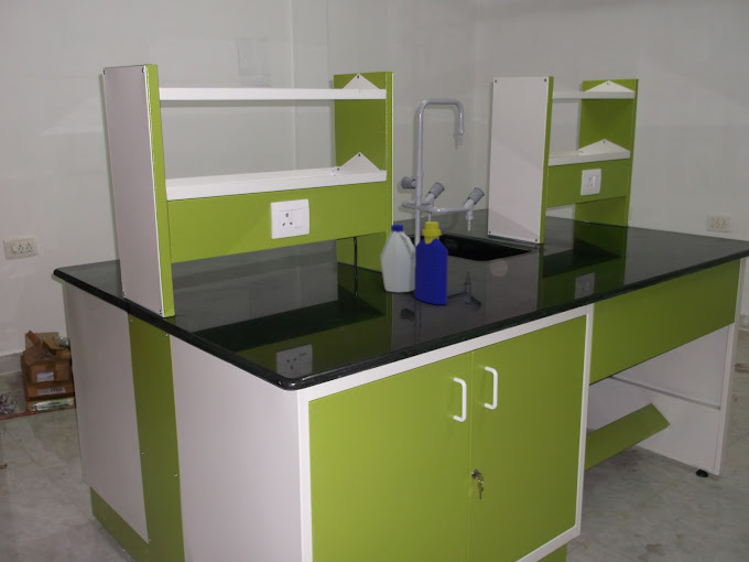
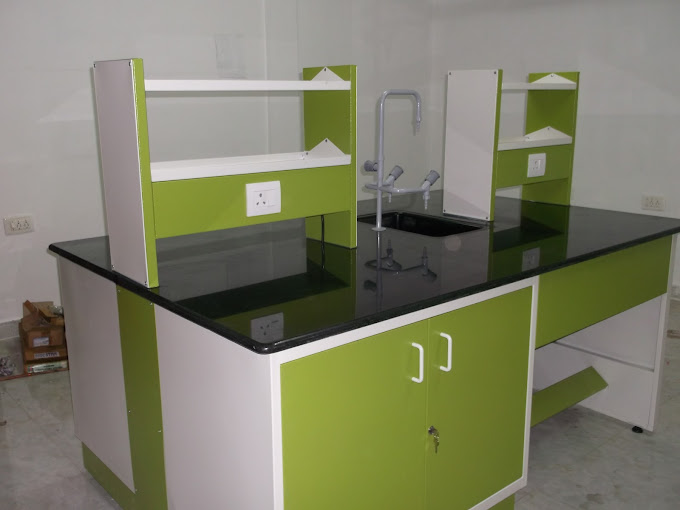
- bottle [379,220,449,306]
